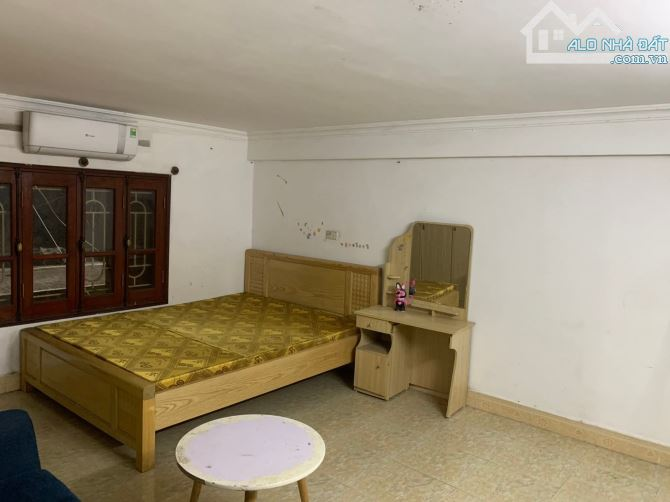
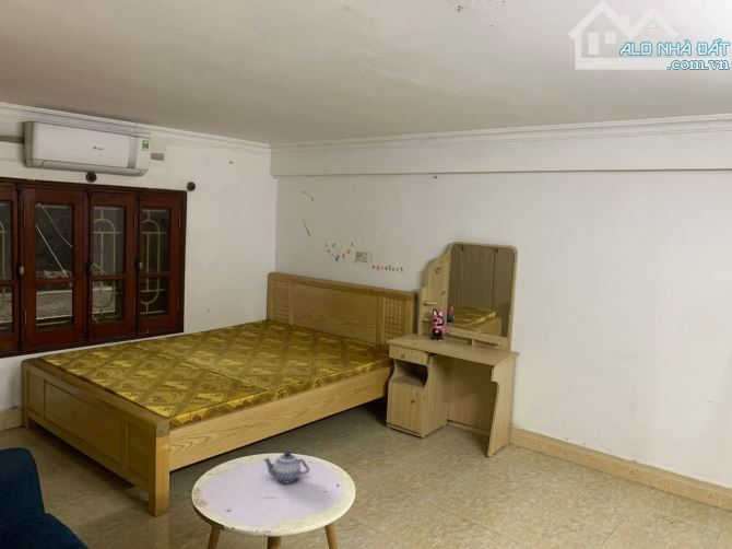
+ teapot [262,449,310,484]
